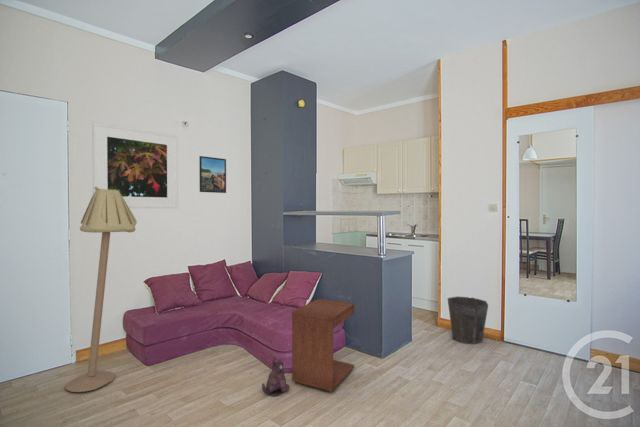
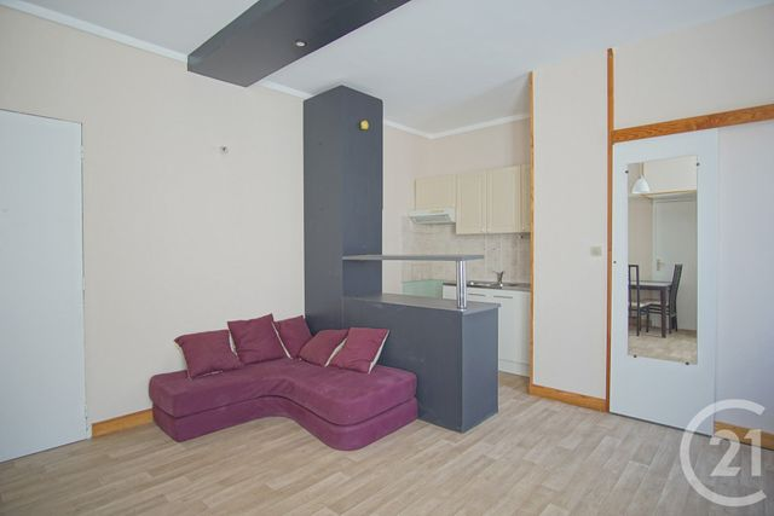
- waste bin [446,296,489,345]
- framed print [198,155,227,194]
- side table [291,298,356,393]
- plush toy [261,356,291,397]
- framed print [91,121,179,209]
- floor lamp [64,186,138,393]
